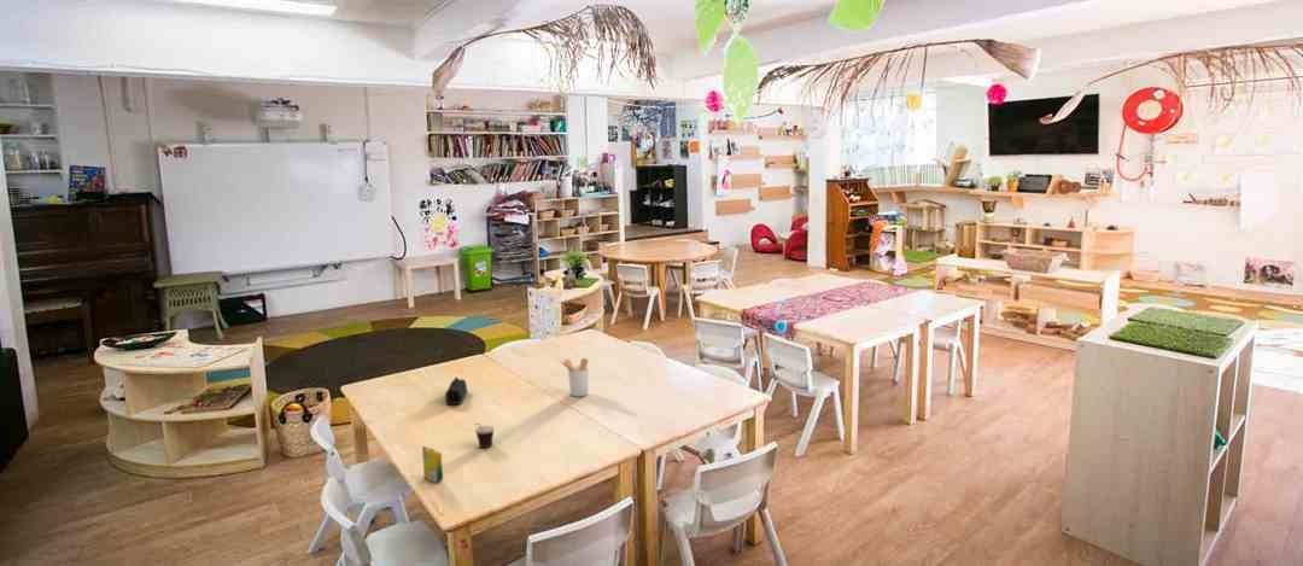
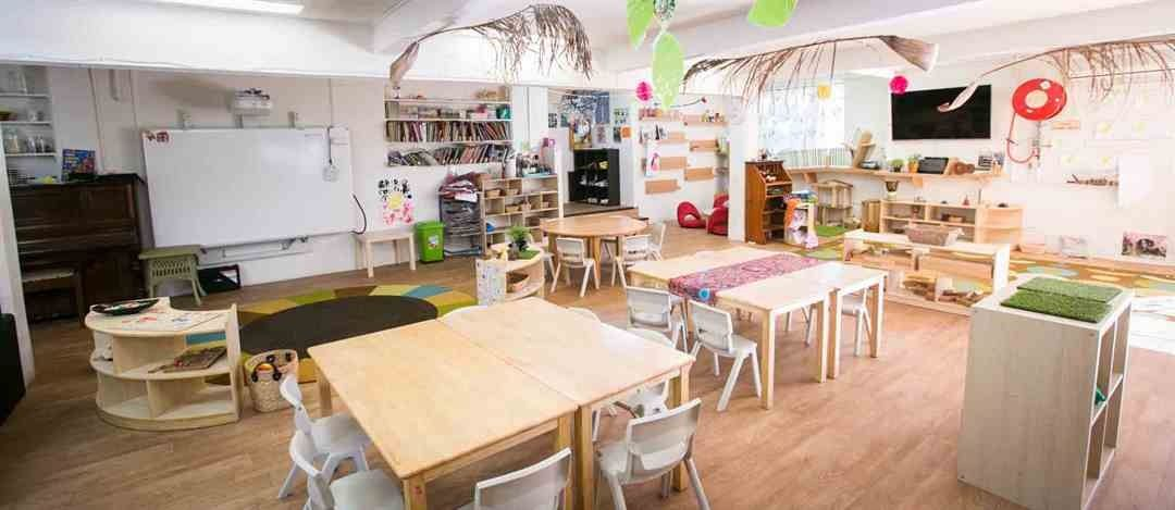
- crayon box [421,445,444,484]
- utensil holder [559,357,590,397]
- cup [474,422,496,449]
- pencil case [444,375,468,405]
